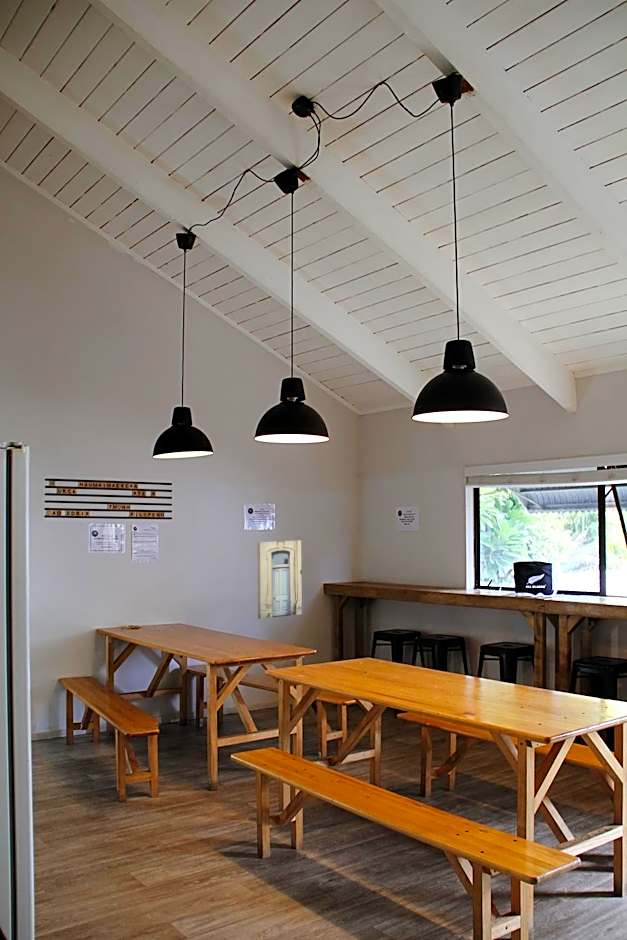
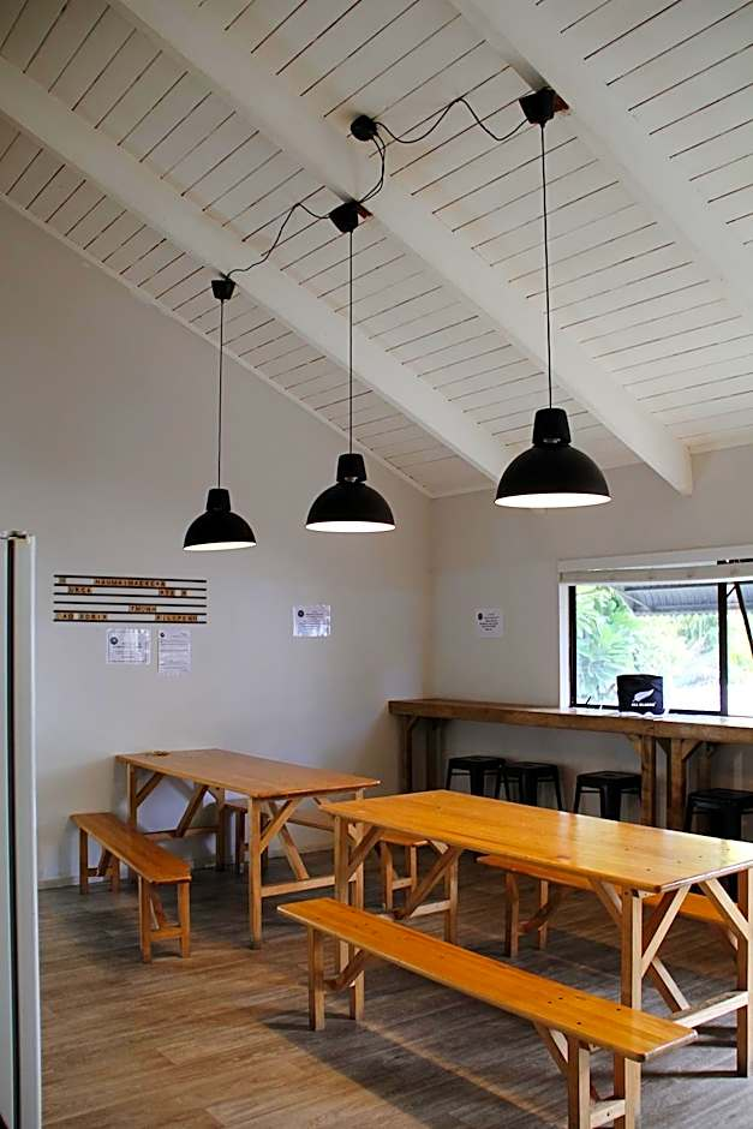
- wall art [257,539,303,620]
